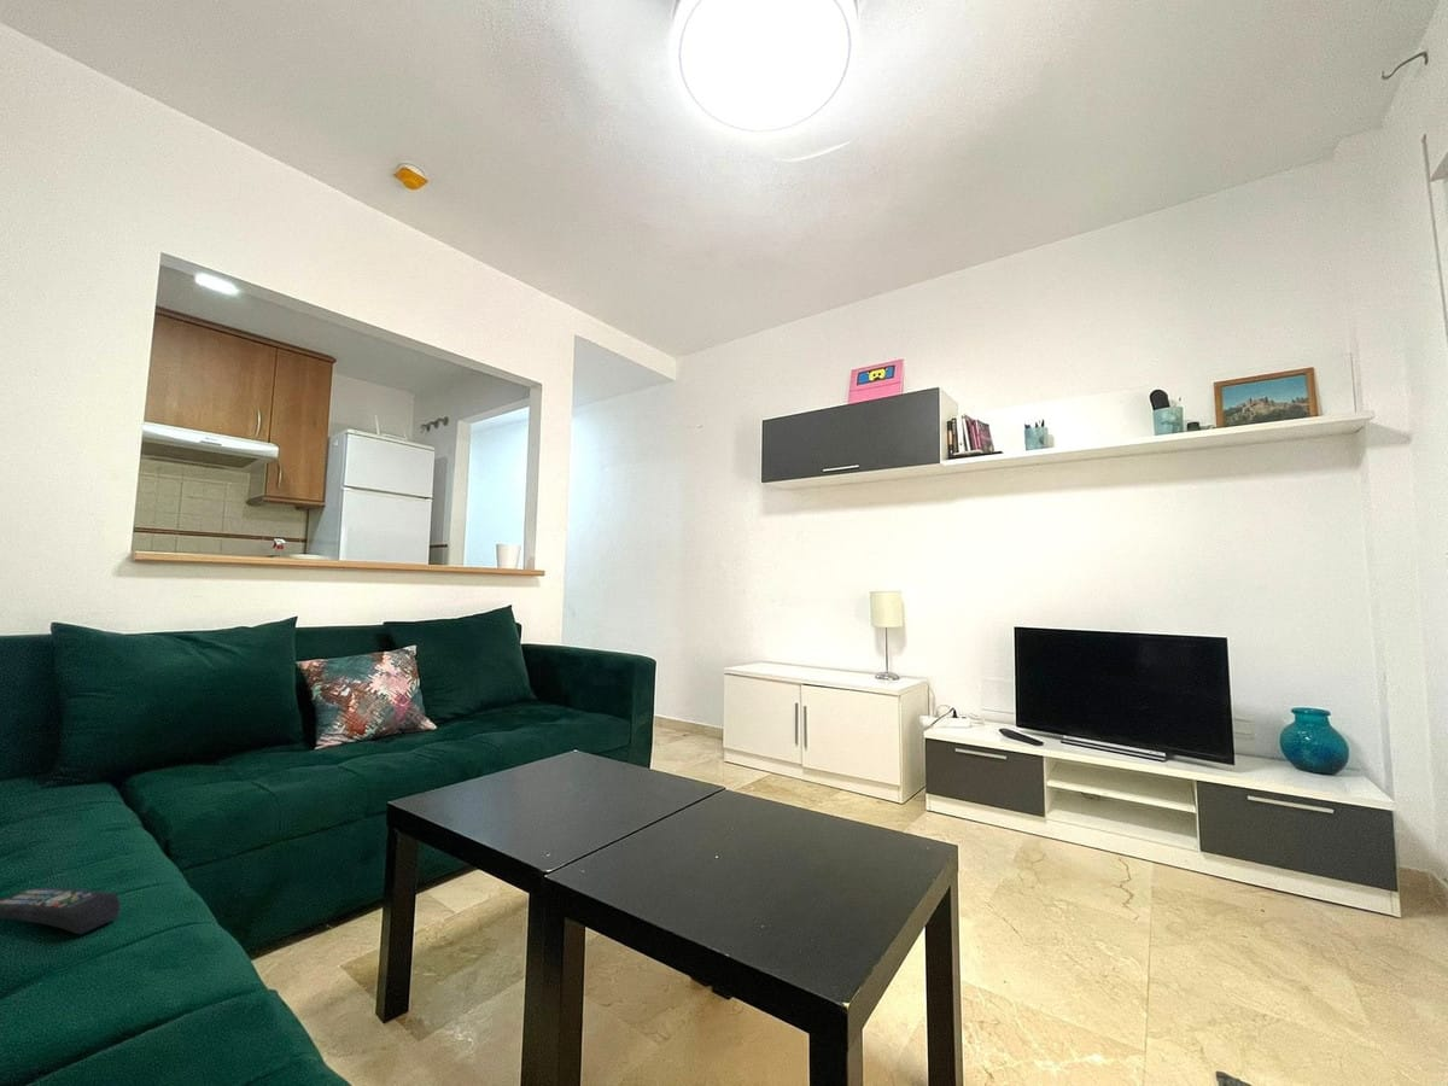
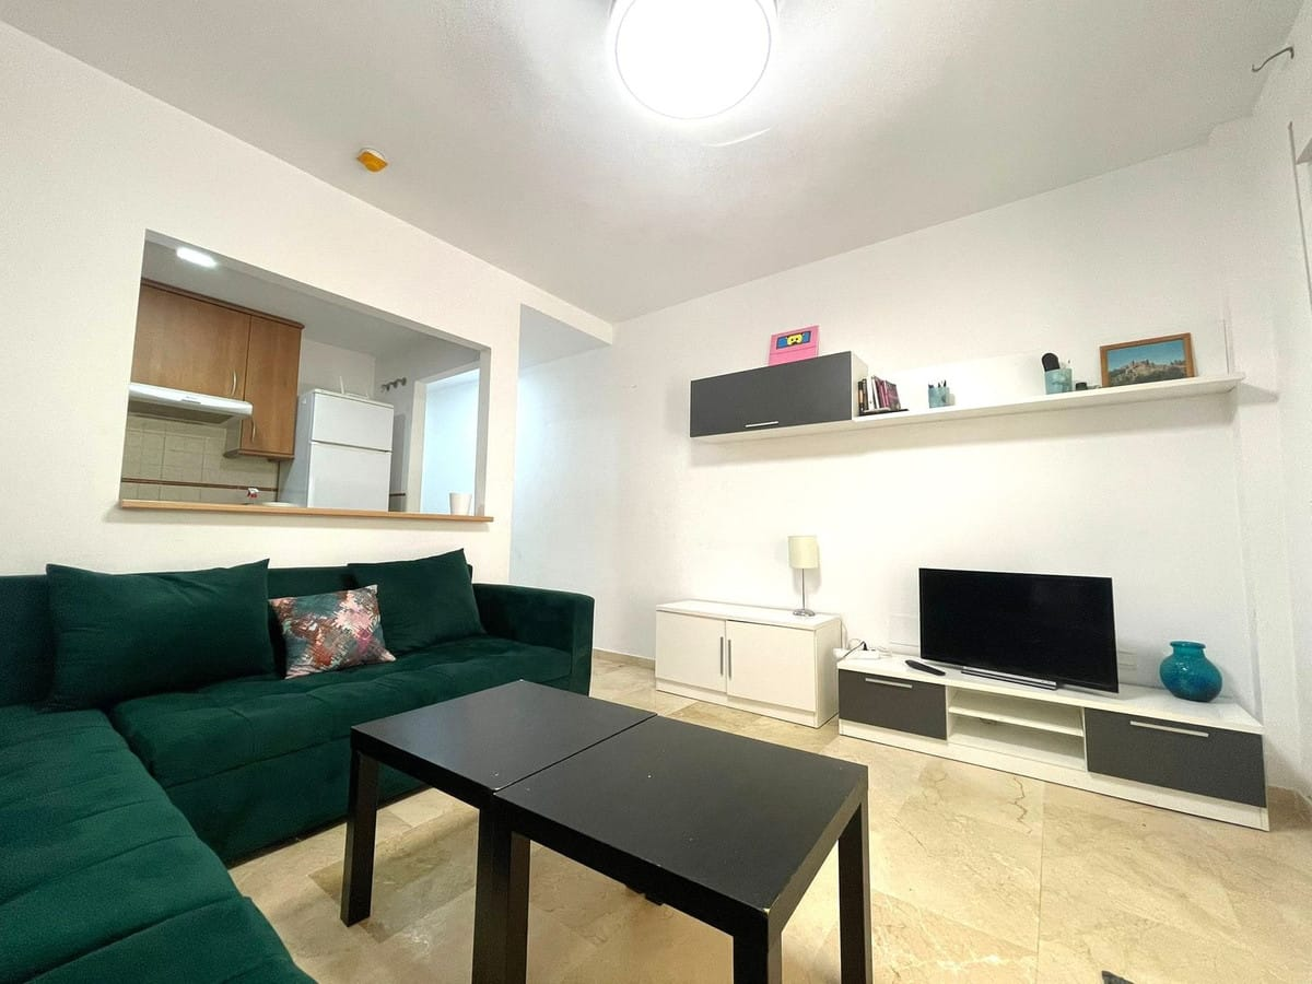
- remote control [0,887,121,935]
